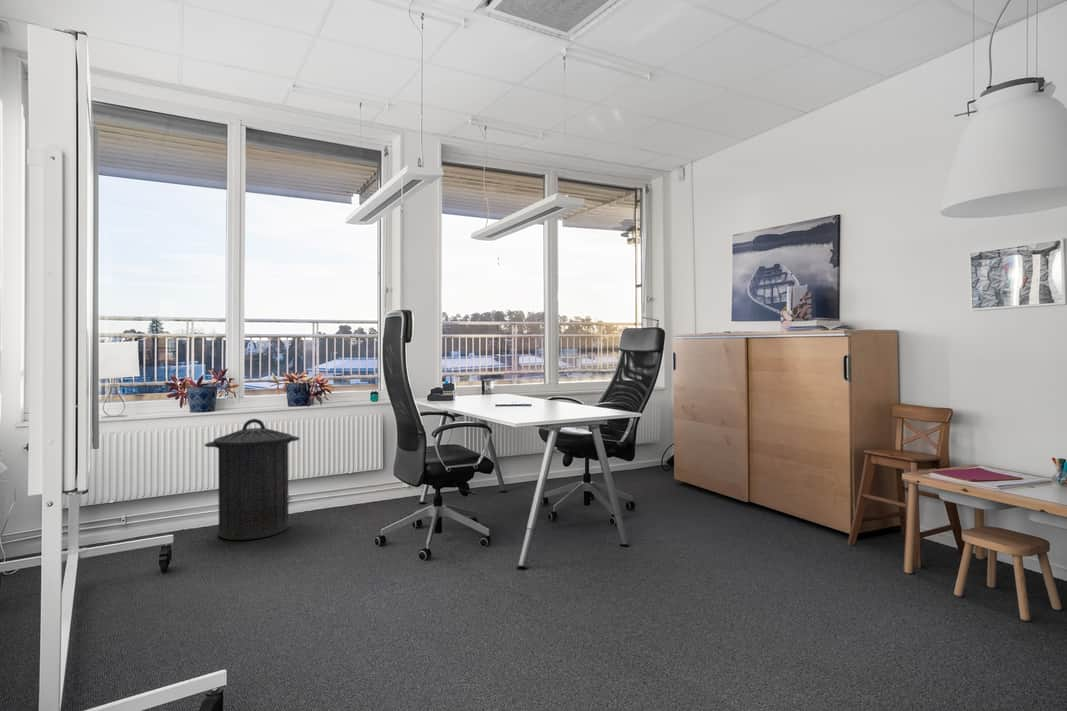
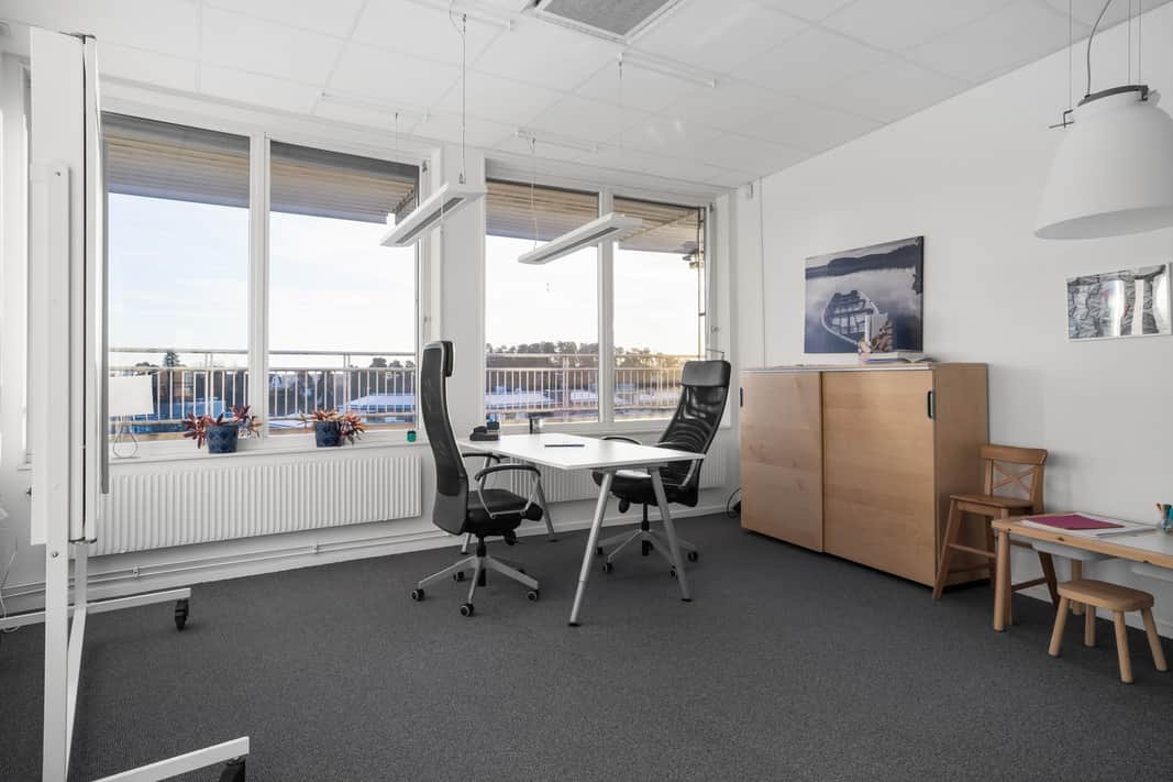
- trash can [203,418,301,541]
